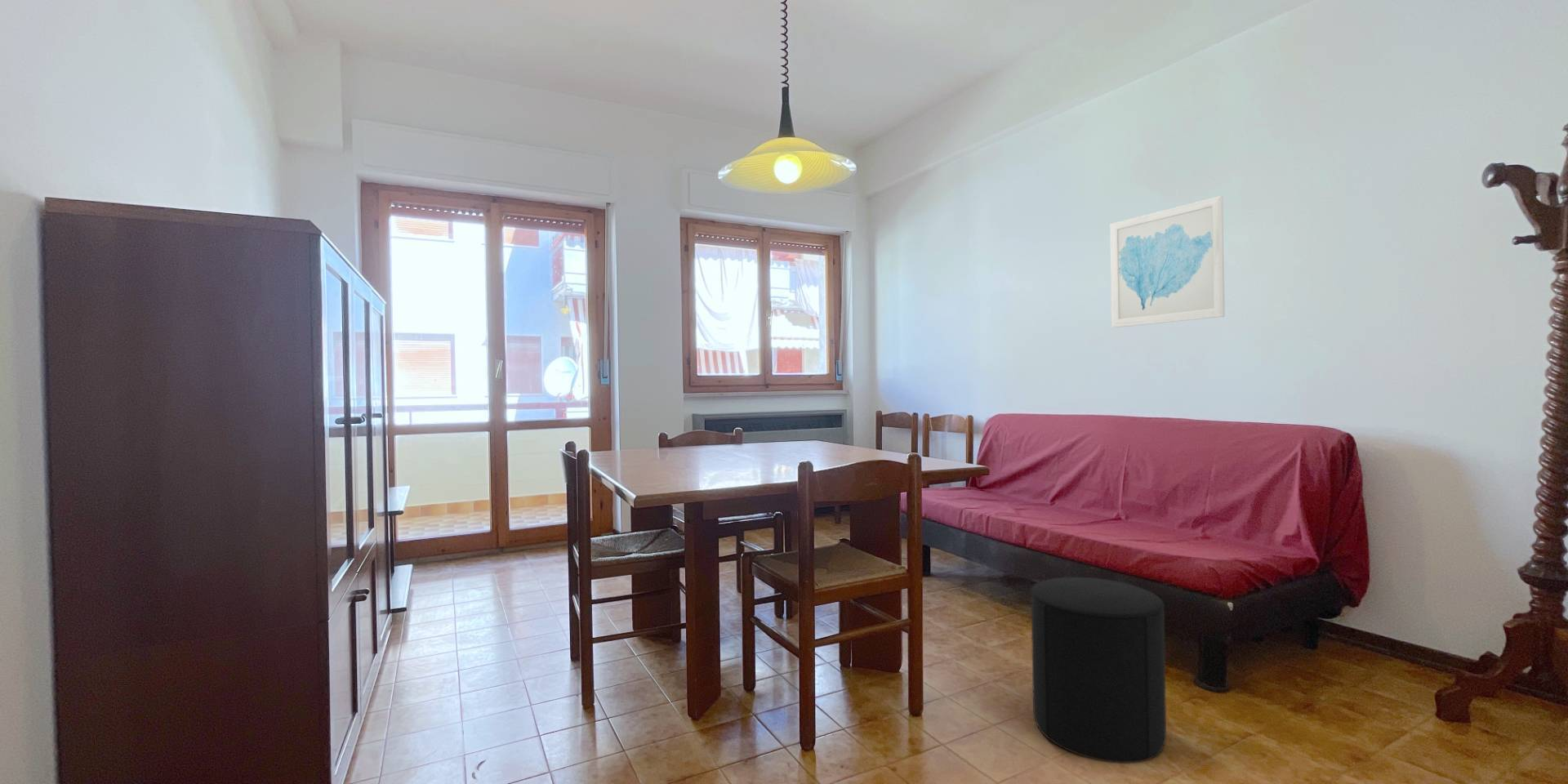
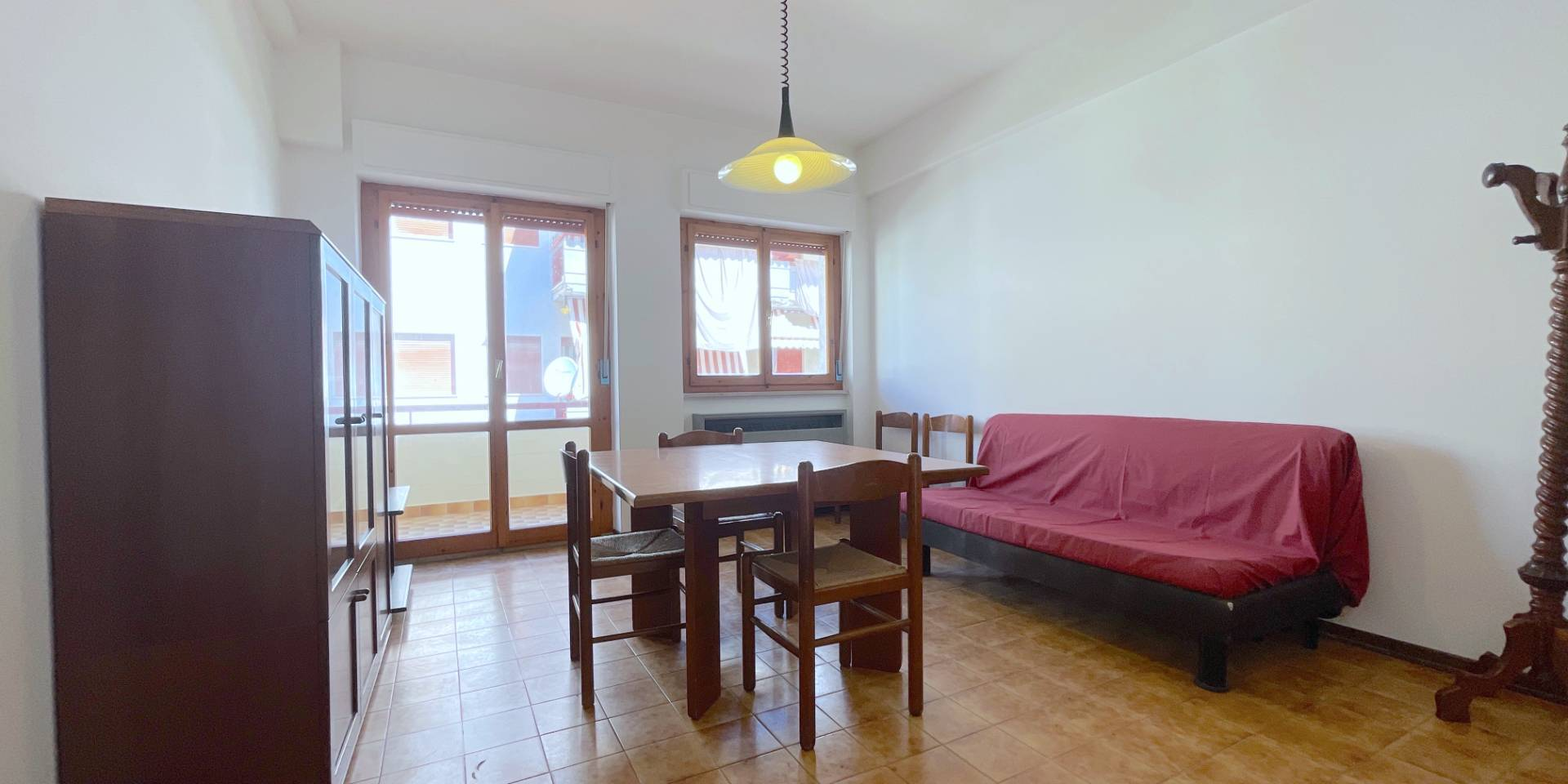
- wall art [1109,195,1225,328]
- stool [1030,577,1167,764]
